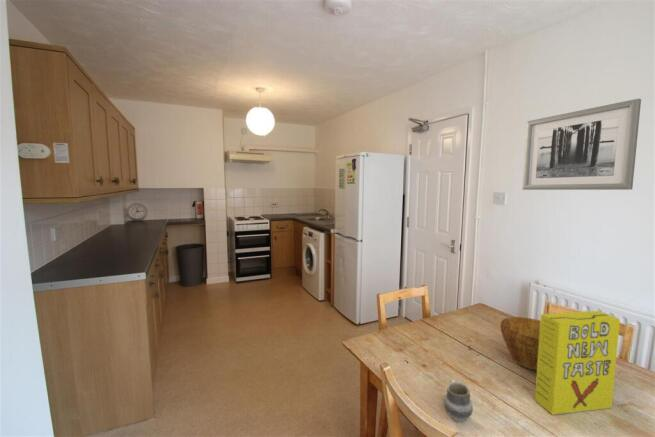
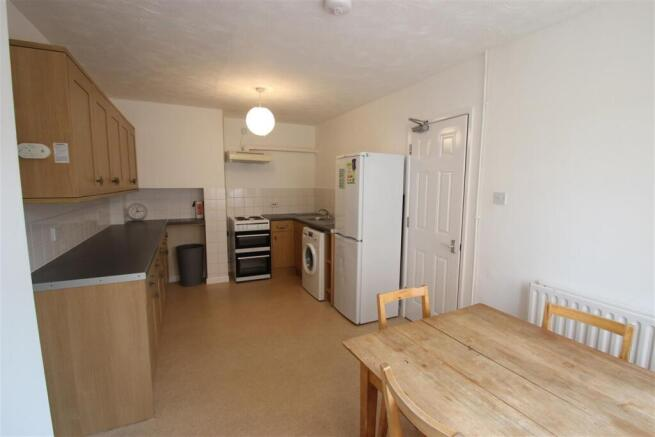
- cereal box [534,310,621,416]
- wall art [521,98,642,191]
- bowl [499,316,541,371]
- cup [443,378,474,423]
